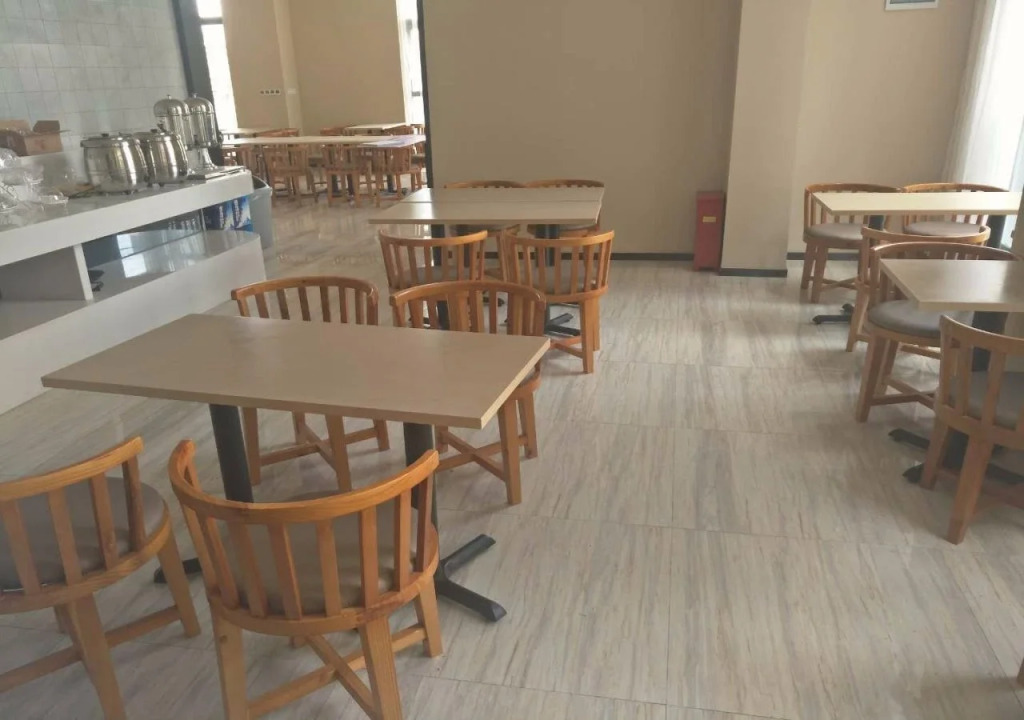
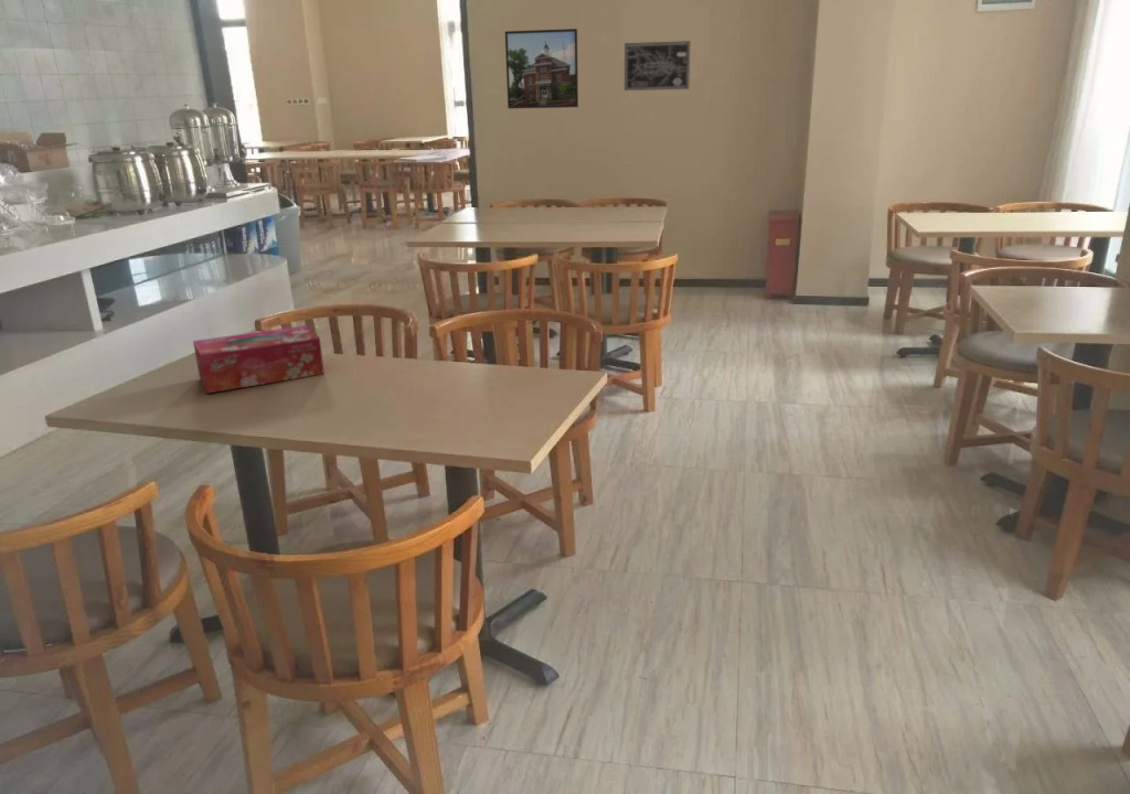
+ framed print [504,28,579,109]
+ tissue box [192,324,326,395]
+ wall art [623,40,691,92]
